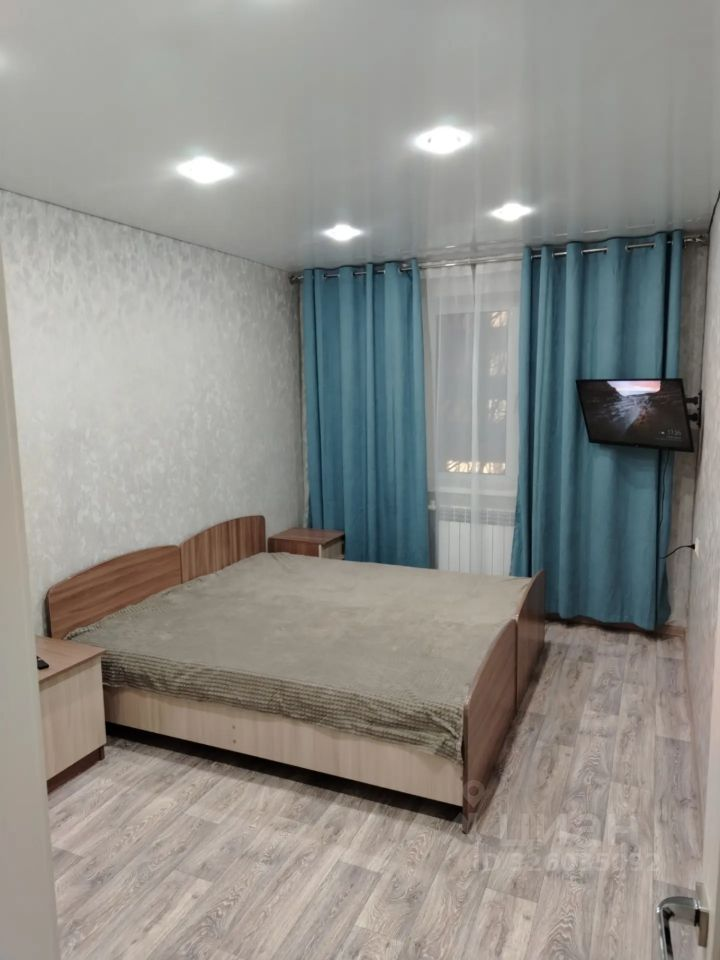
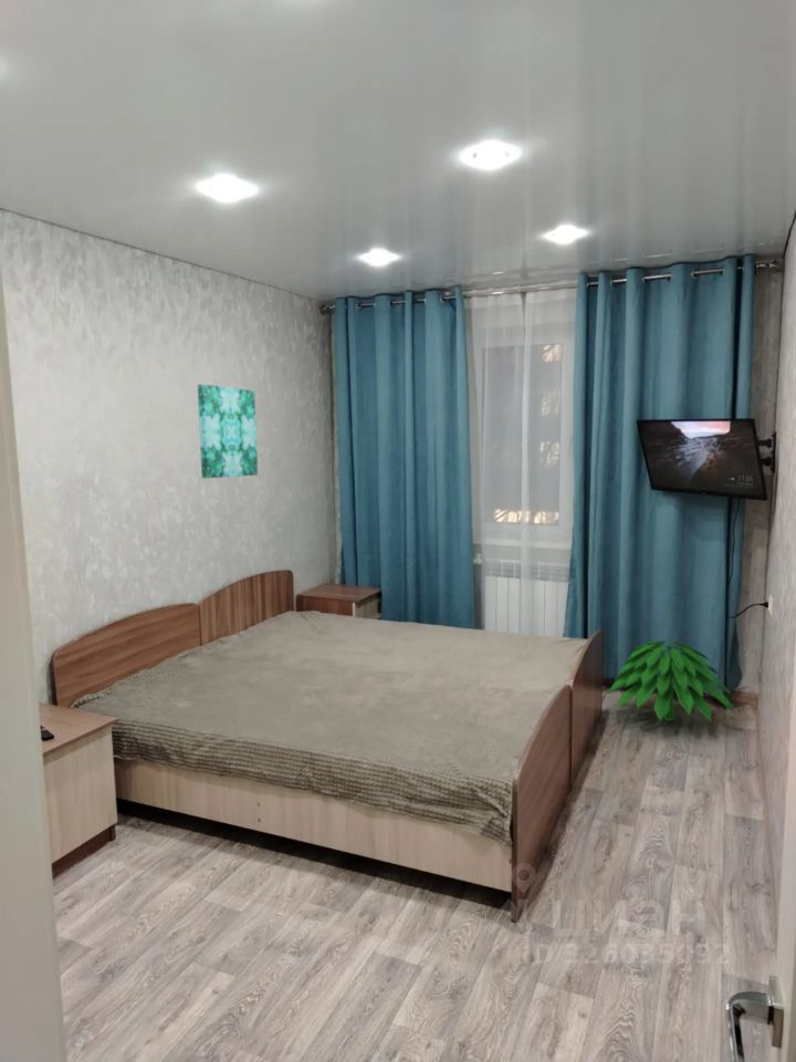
+ indoor plant [607,636,736,722]
+ wall art [197,383,259,479]
